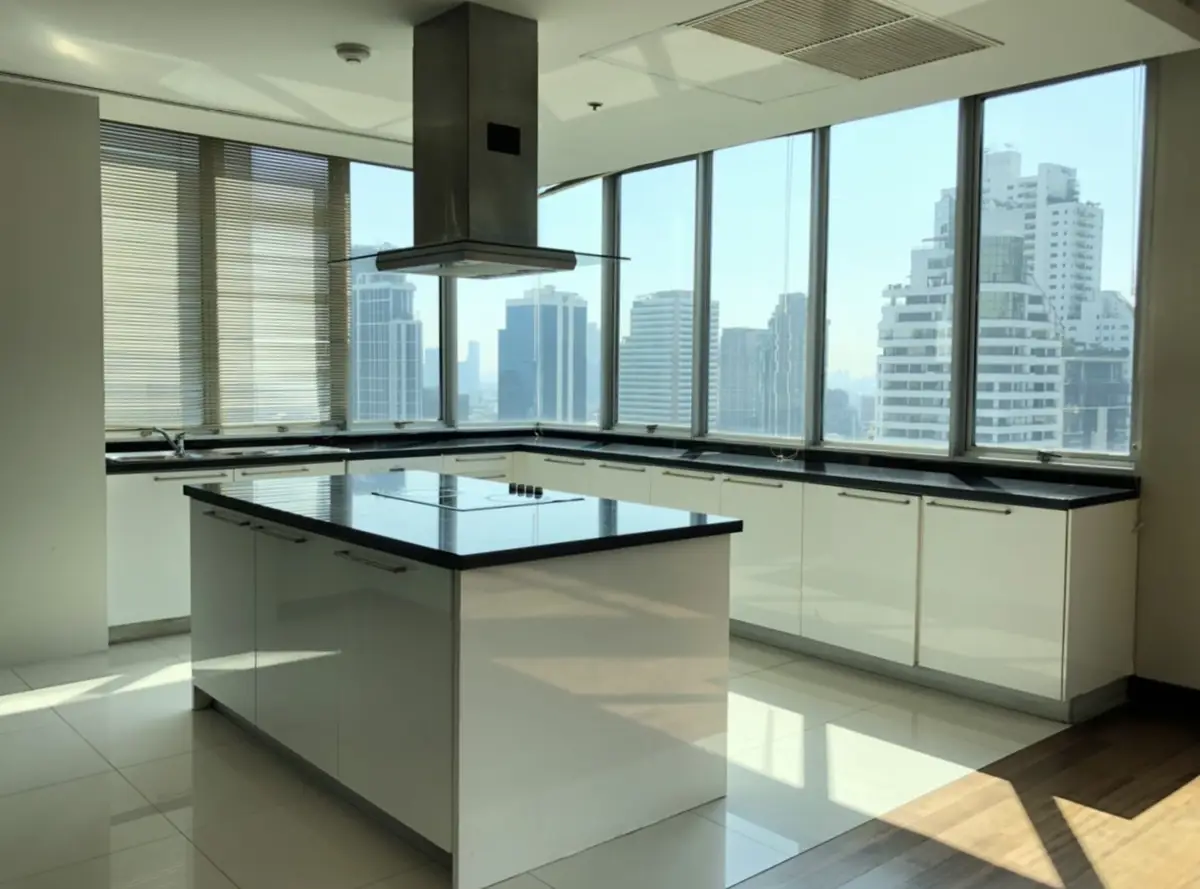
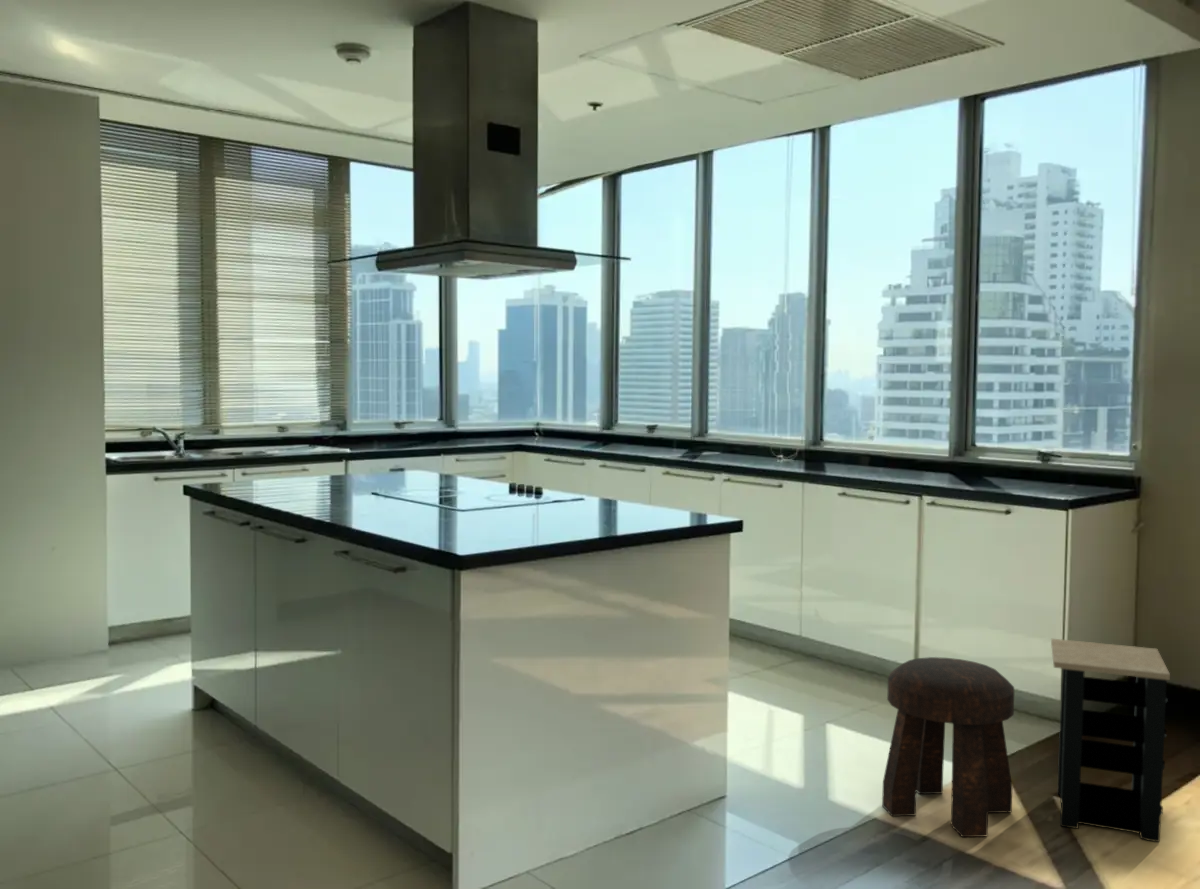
+ side table [1050,638,1171,843]
+ stool [881,656,1015,838]
